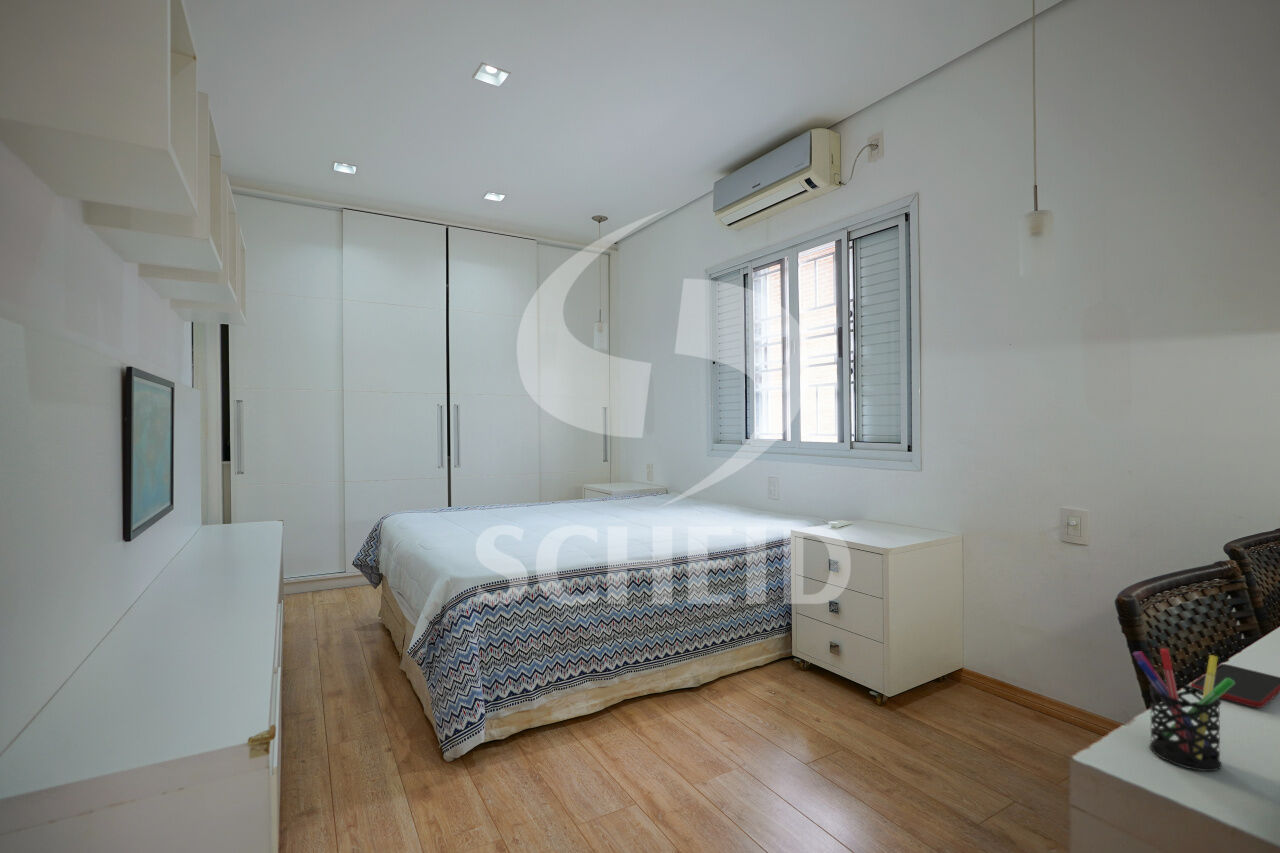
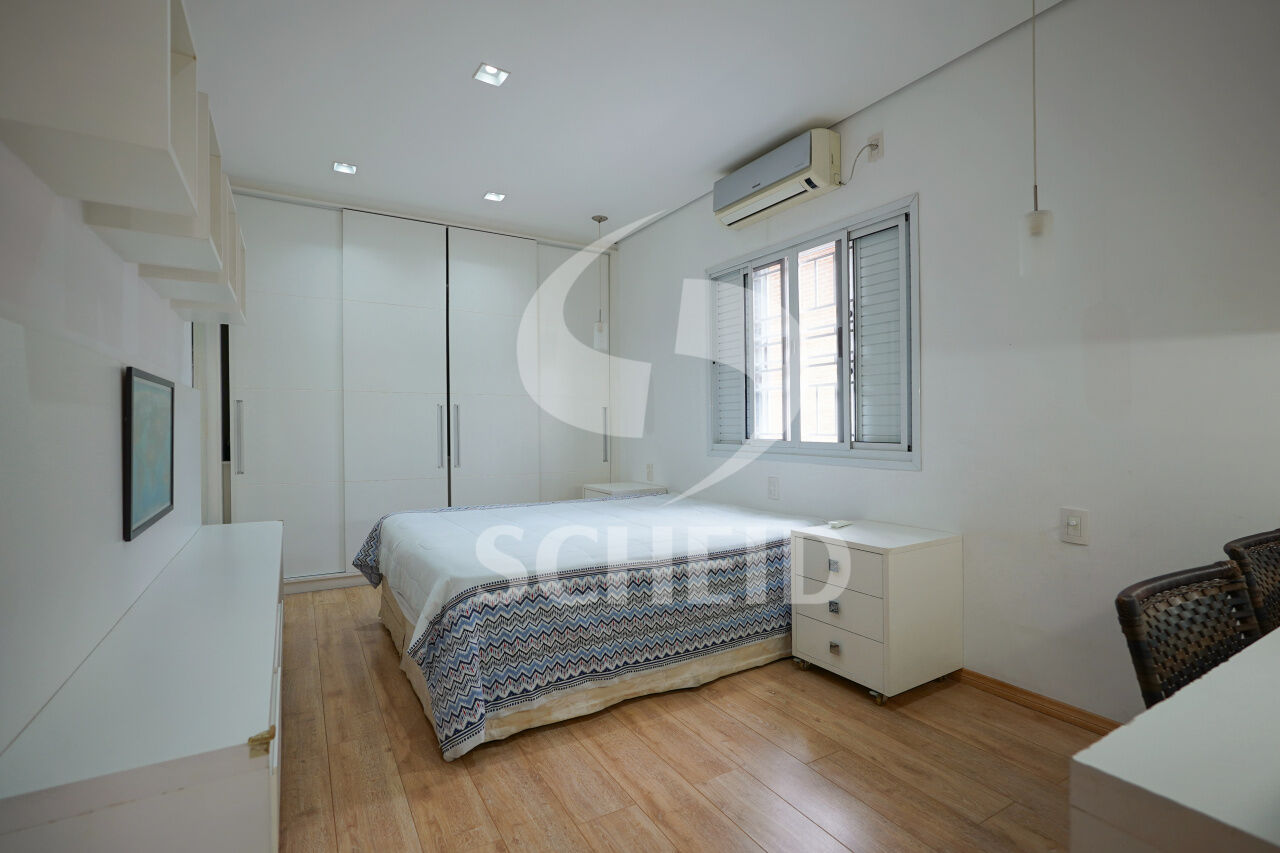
- pen holder [1132,647,1235,772]
- smartphone [1190,663,1280,709]
